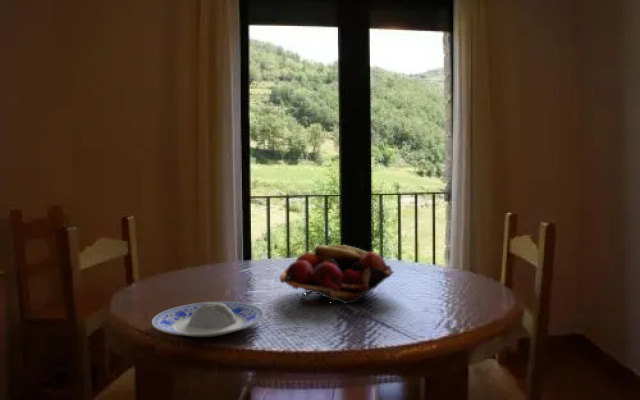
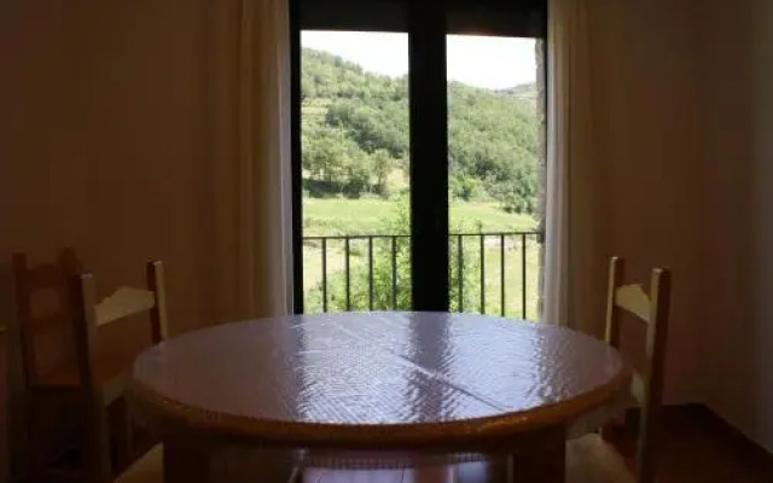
- fruit basket [279,244,395,305]
- plate [151,301,265,338]
